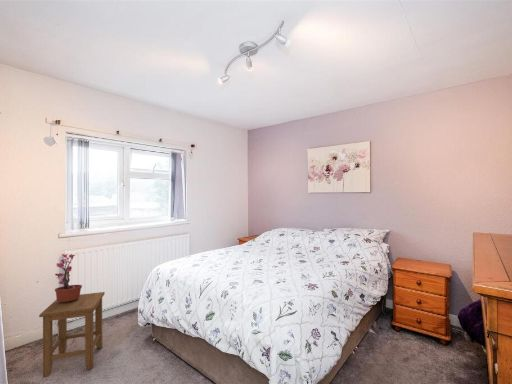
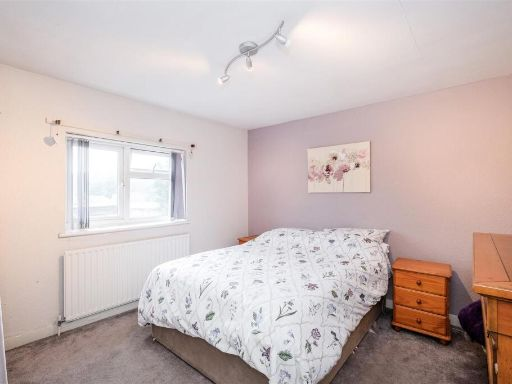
- stool [38,291,106,379]
- potted plant [54,253,84,302]
